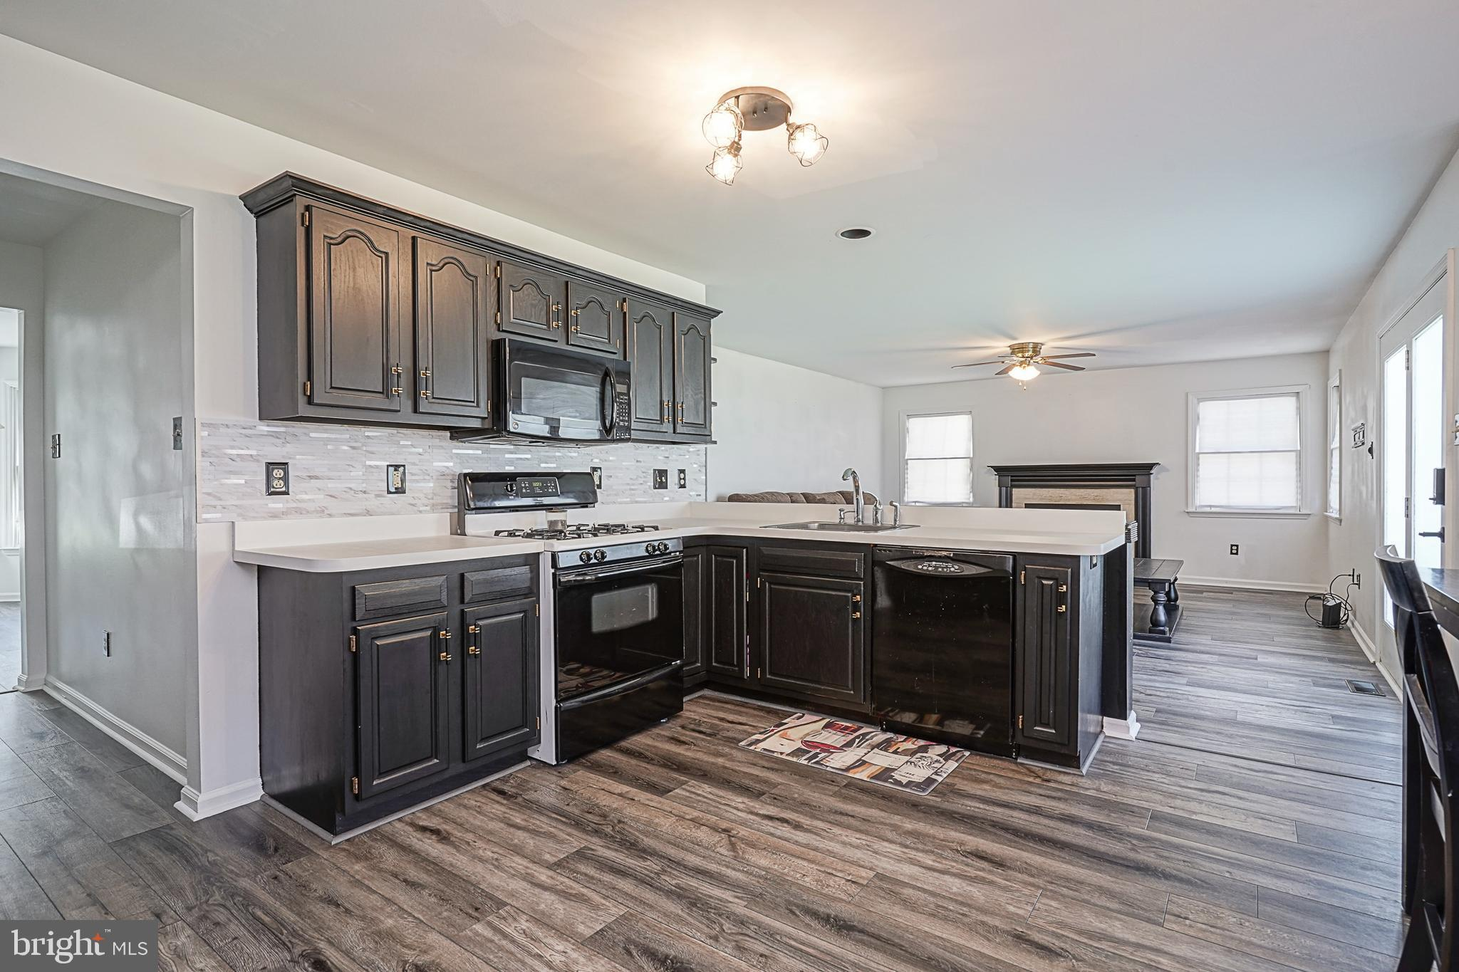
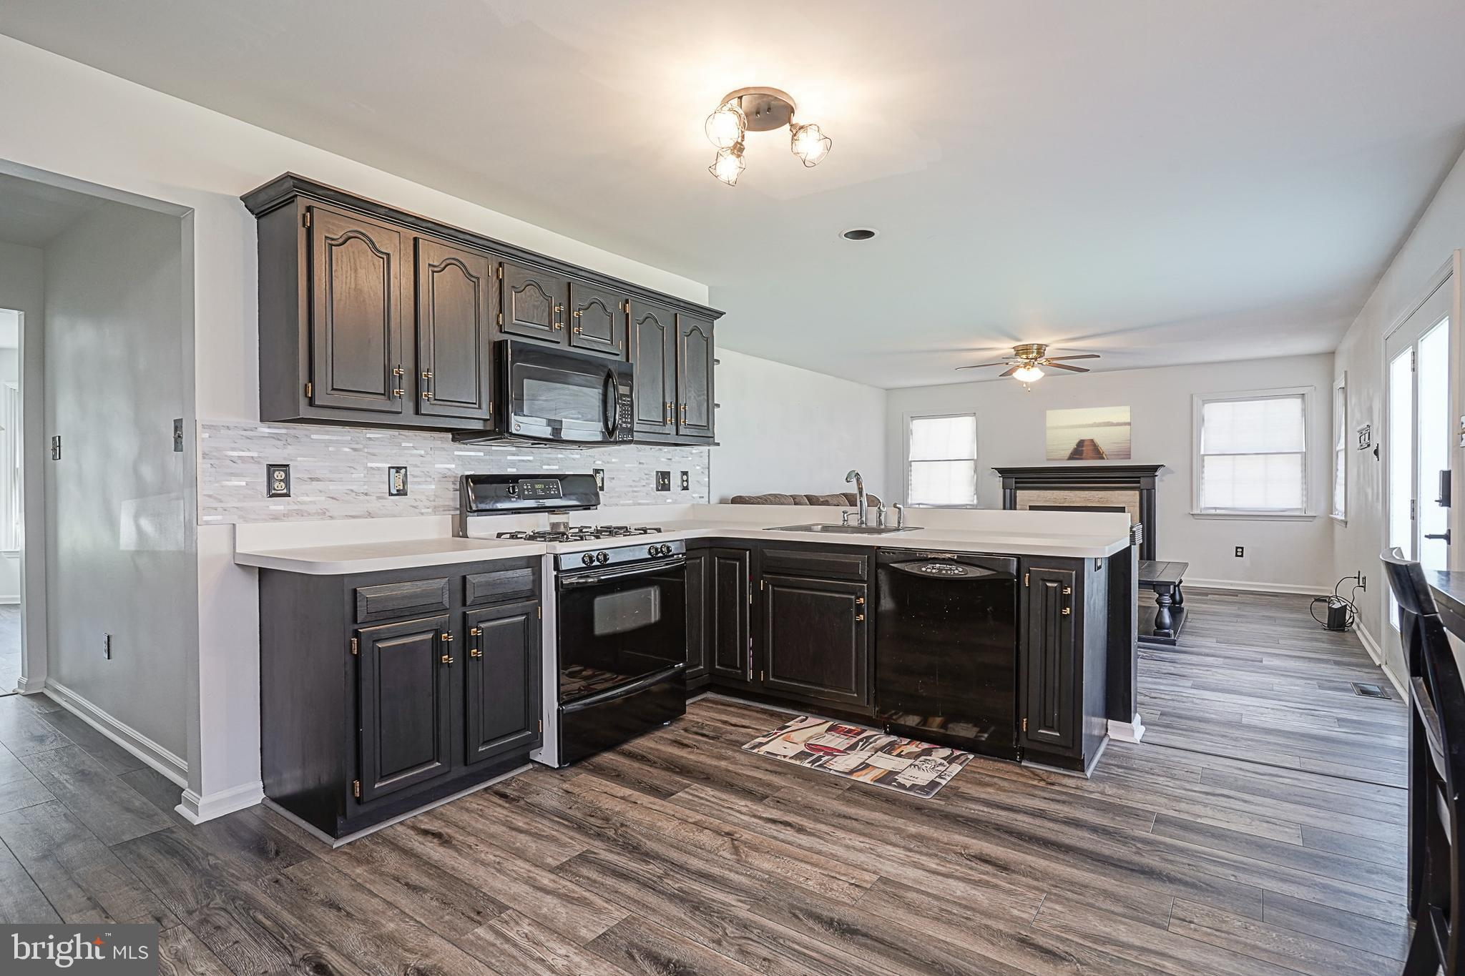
+ wall art [1046,405,1132,461]
